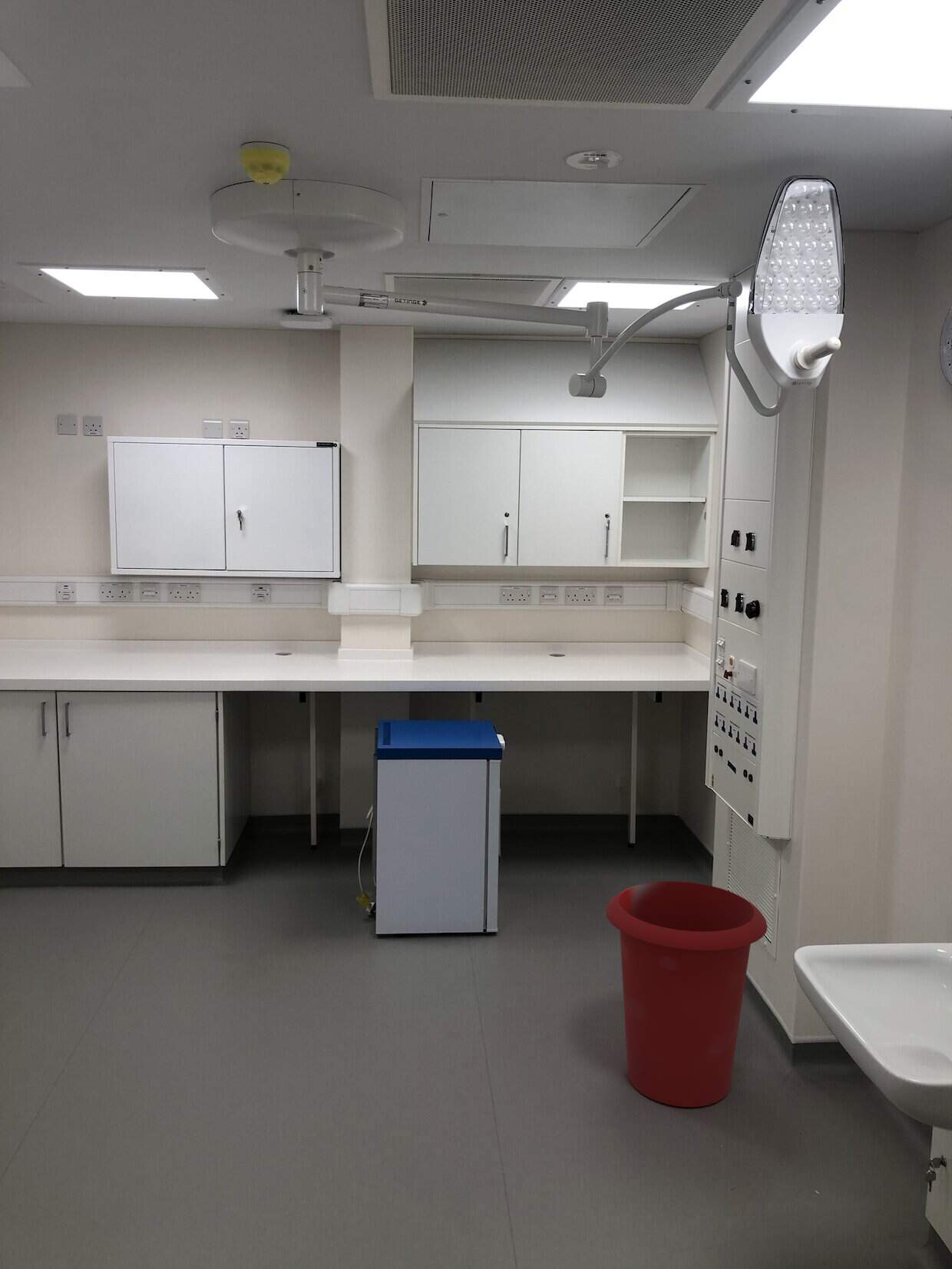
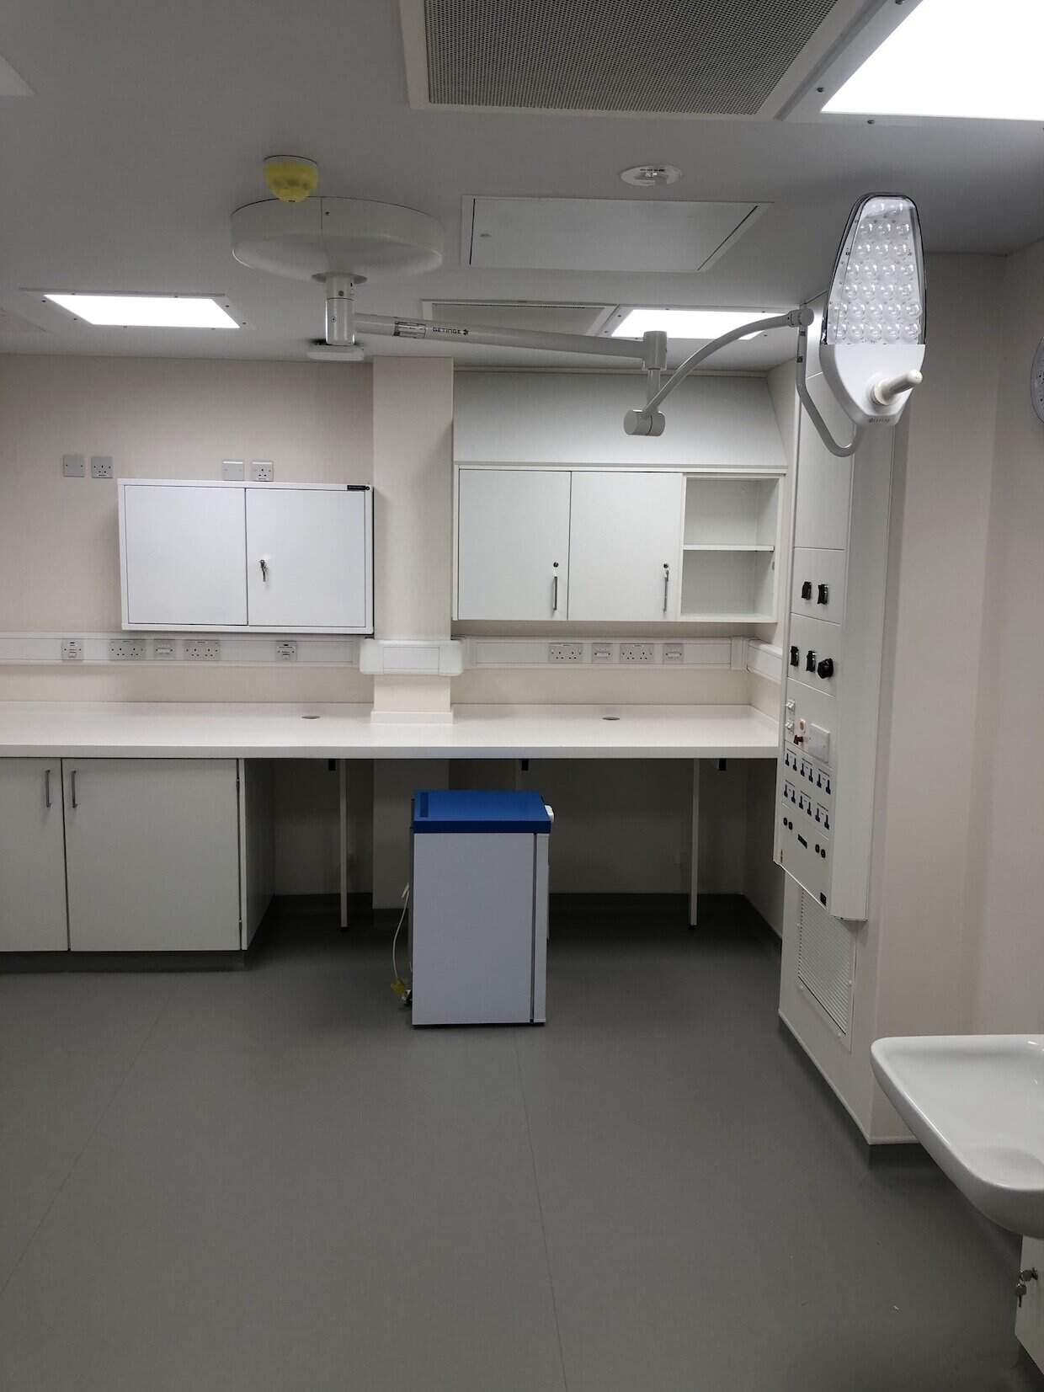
- waste bin [605,881,769,1108]
